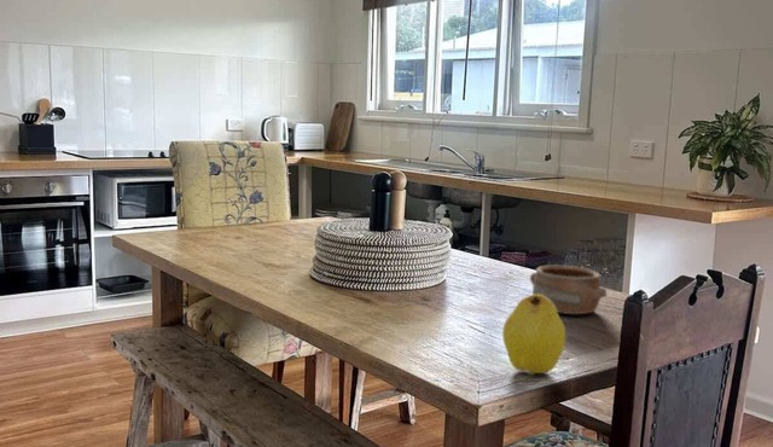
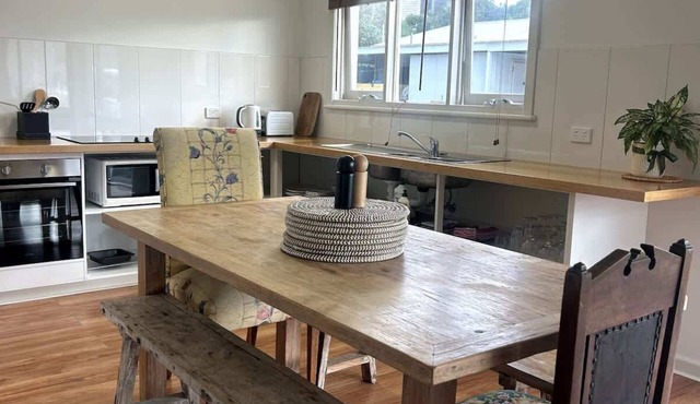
- fruit [501,294,566,375]
- pottery [529,265,609,315]
